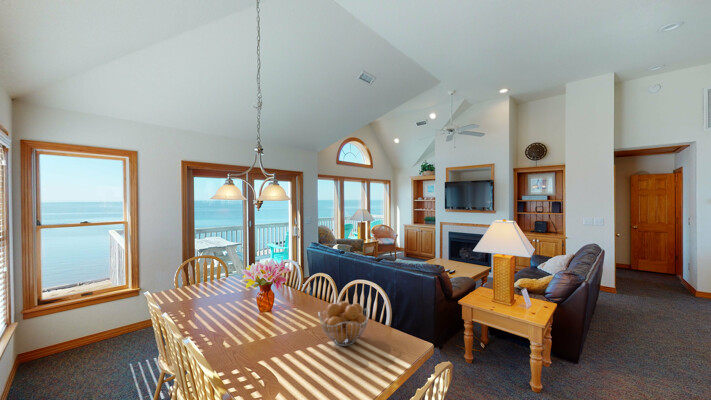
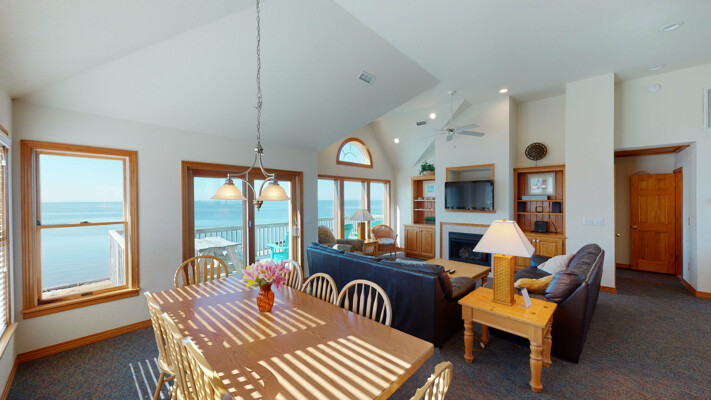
- fruit basket [317,300,371,347]
